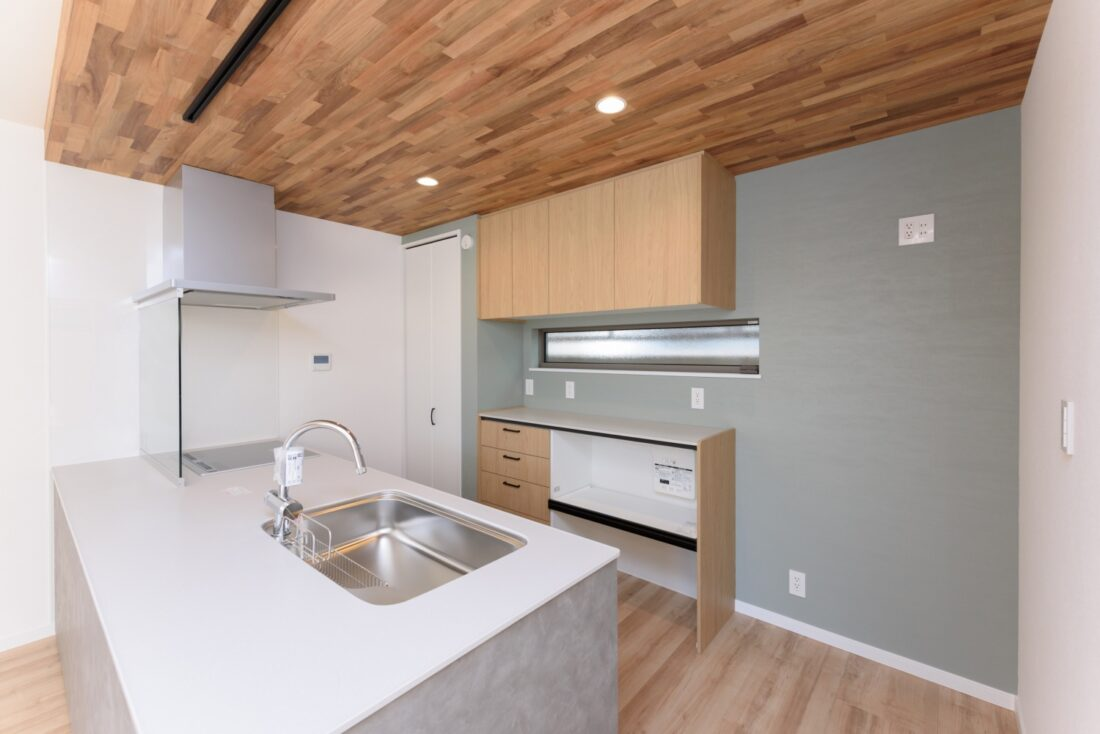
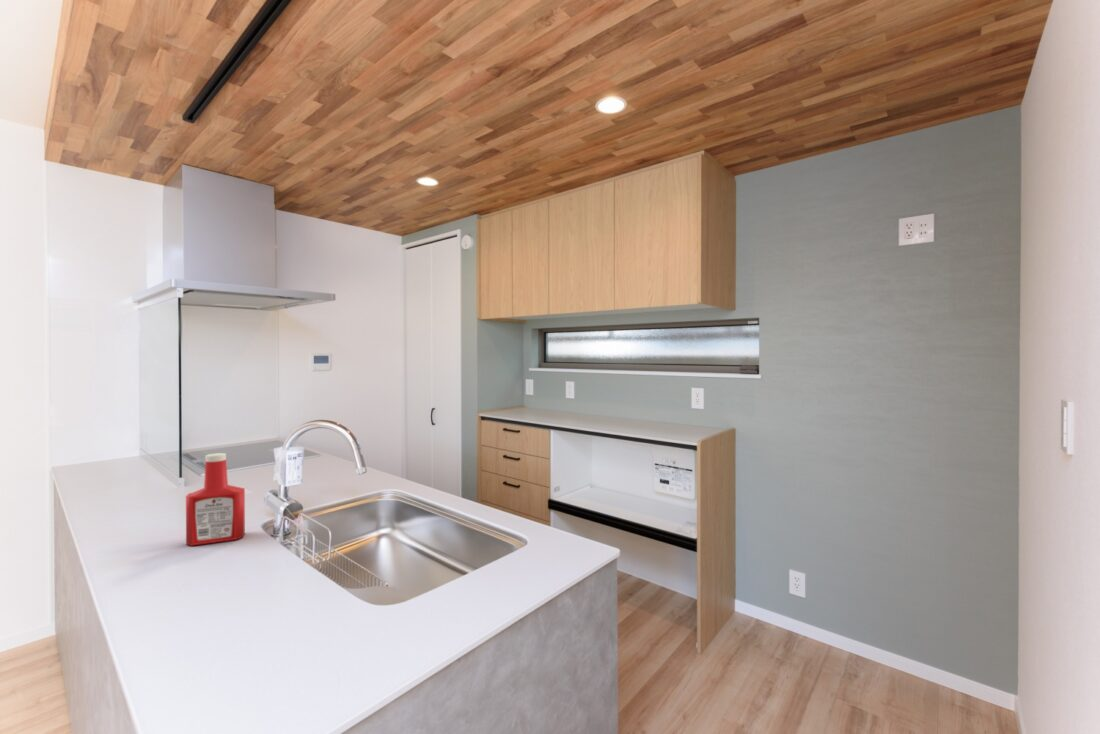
+ soap bottle [185,452,246,547]
